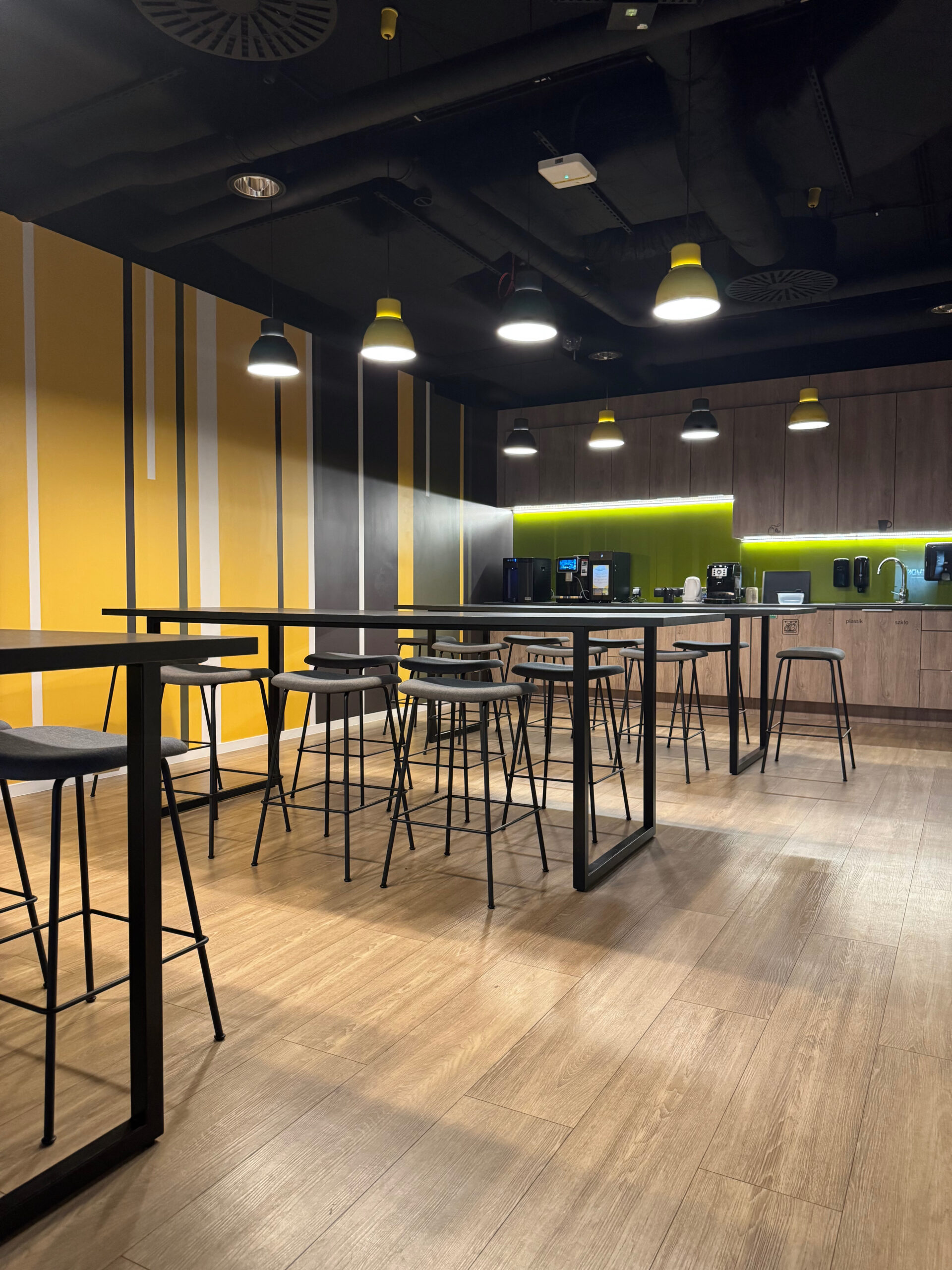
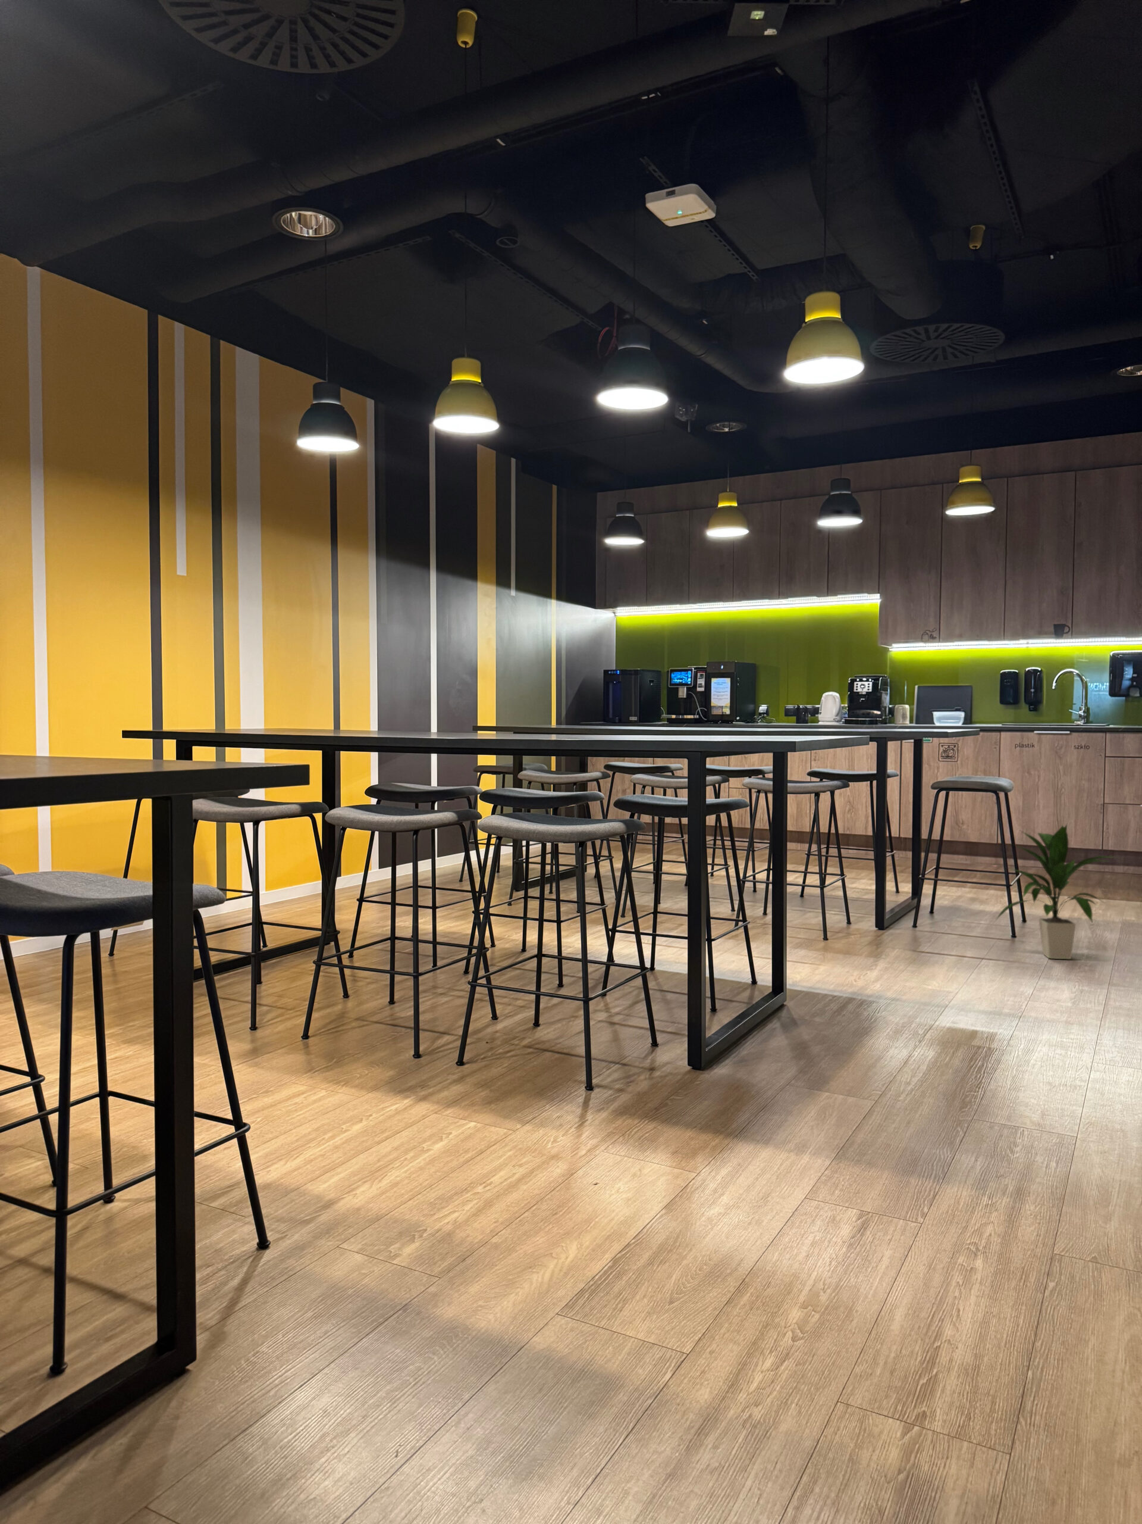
+ indoor plant [993,823,1118,960]
